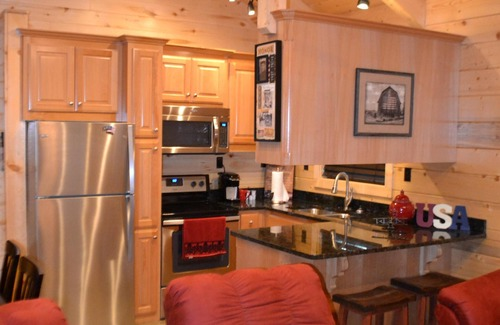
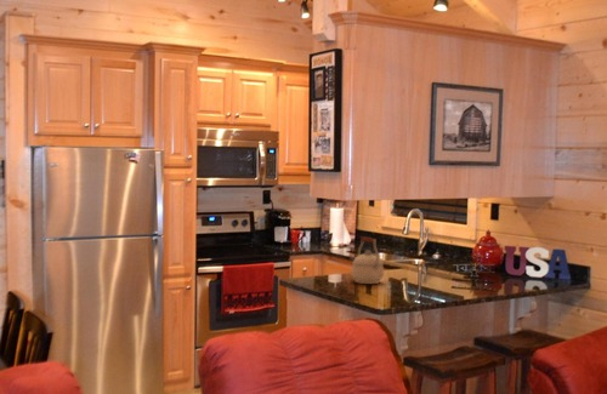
+ kettle [350,235,385,285]
